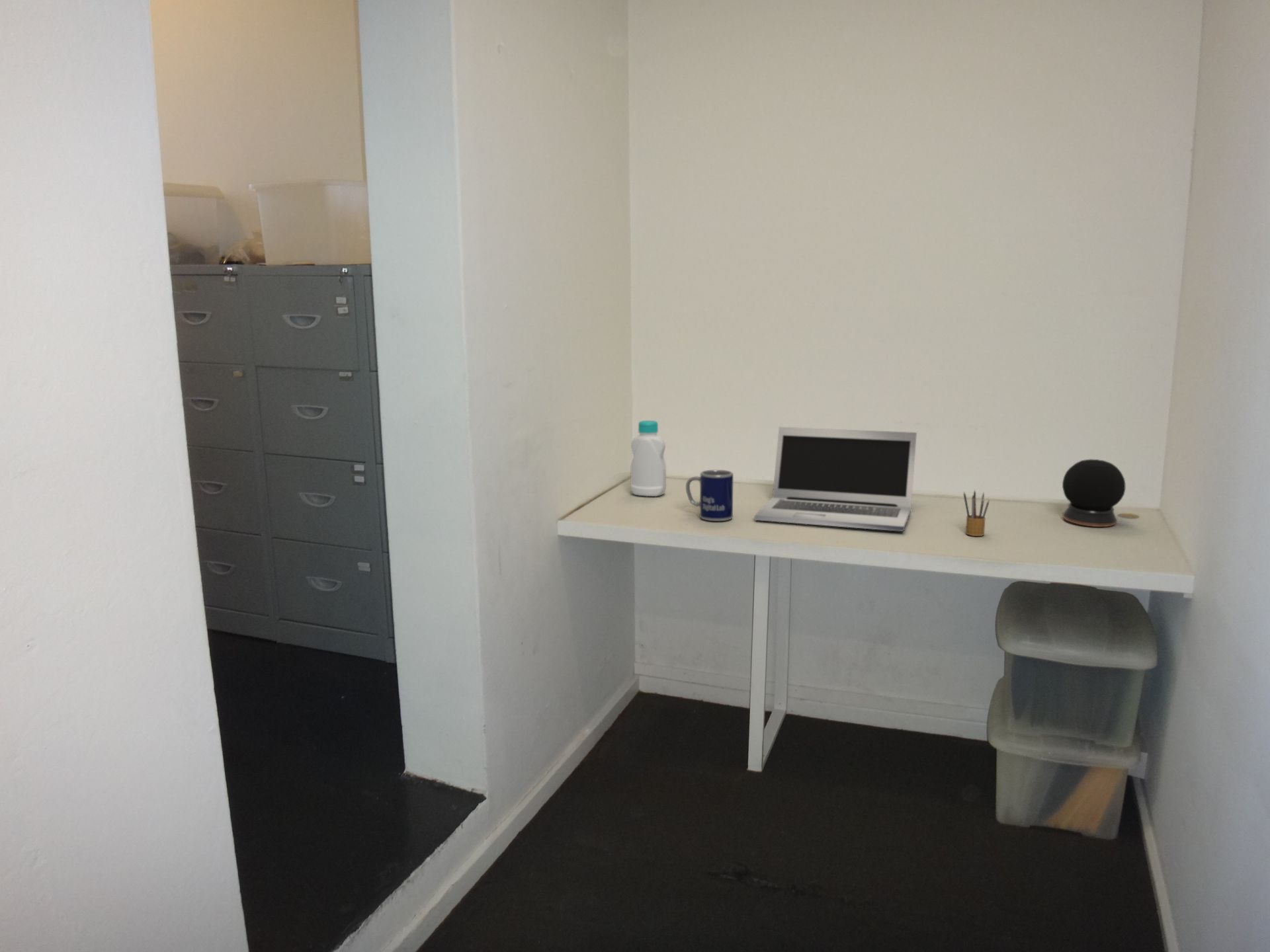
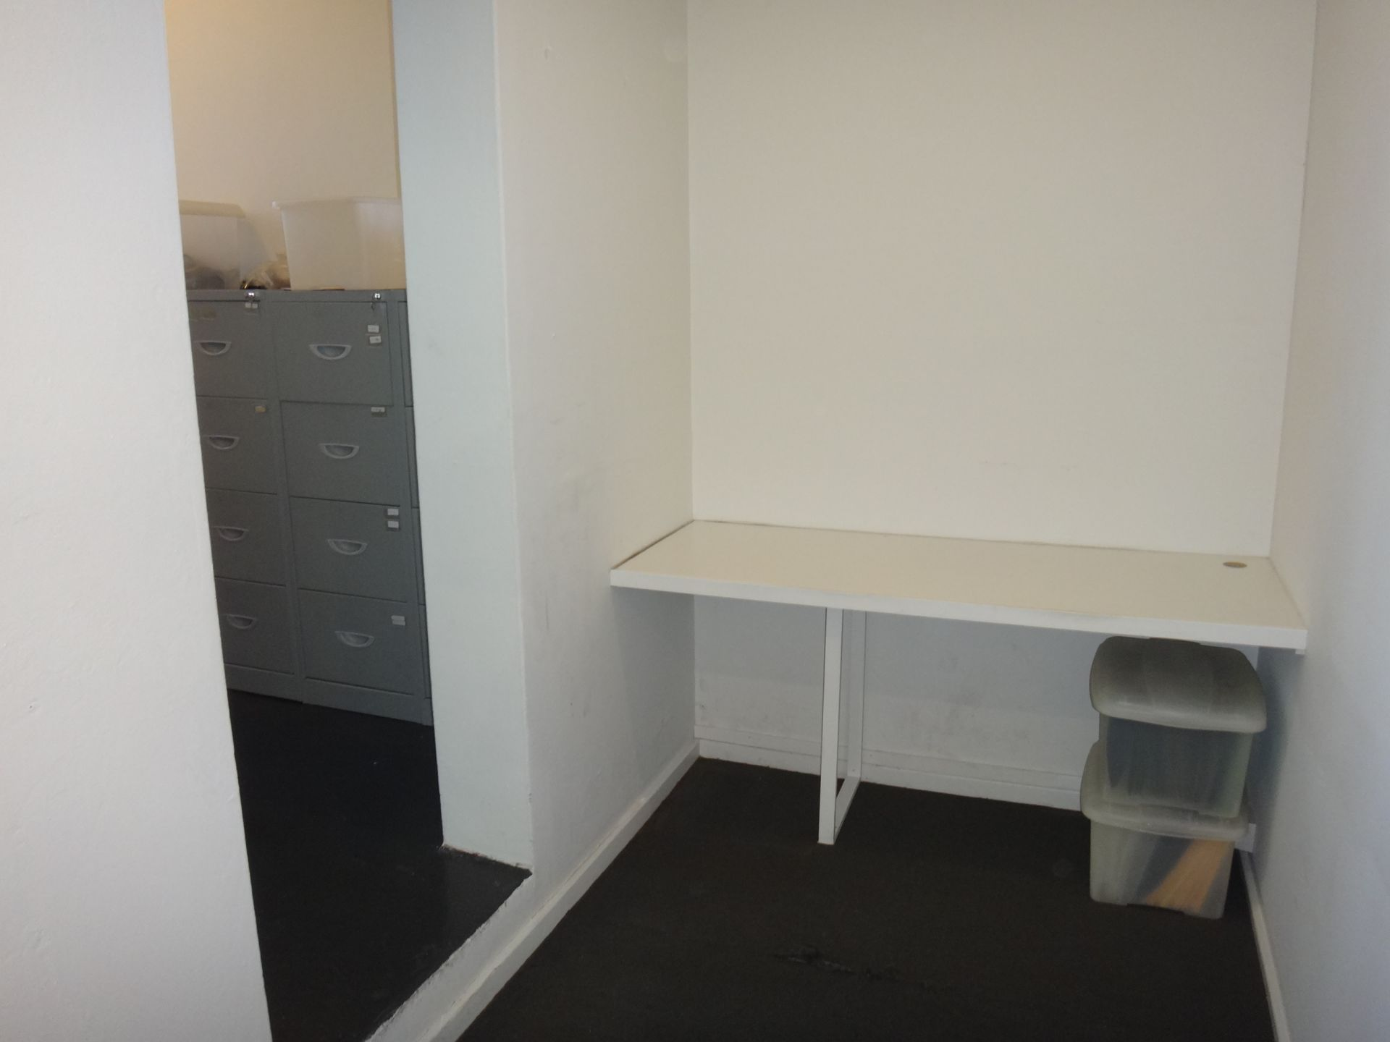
- pencil box [963,489,990,537]
- laptop [754,426,917,532]
- bottle [630,420,667,497]
- mug [685,469,734,522]
- speaker [1062,459,1126,528]
